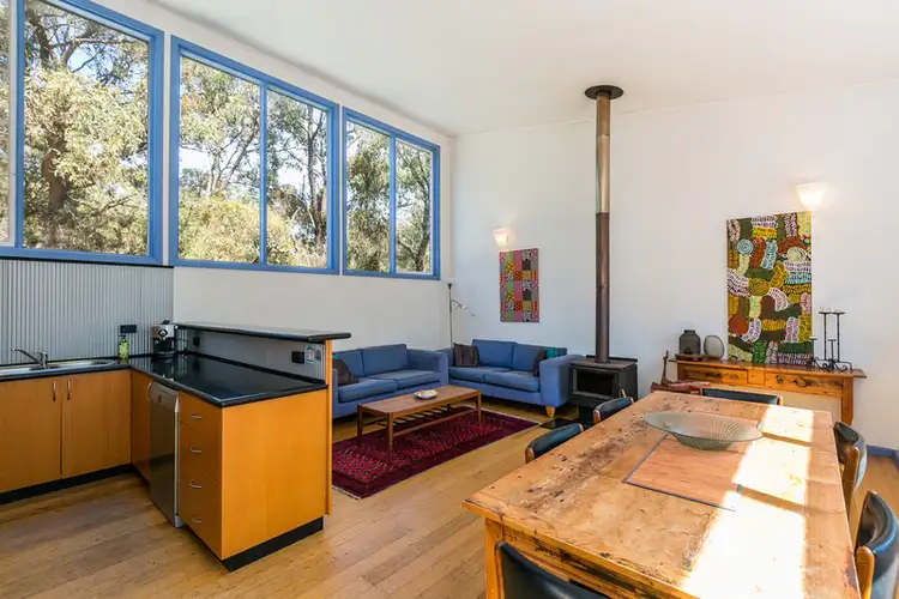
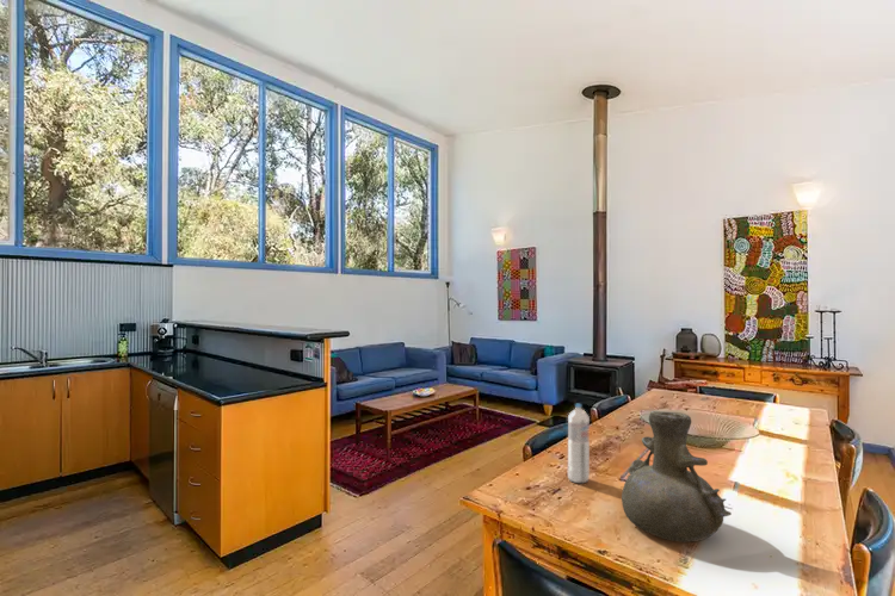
+ water bottle [567,403,591,484]
+ vase [621,410,733,544]
